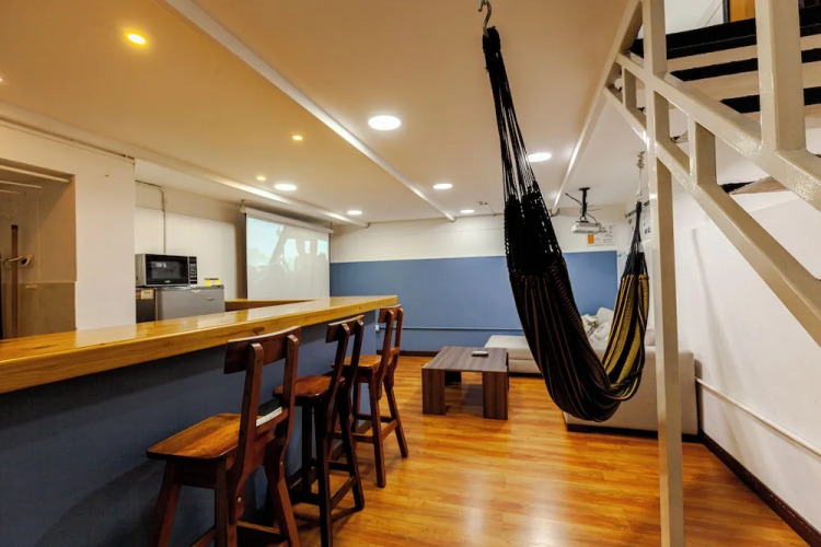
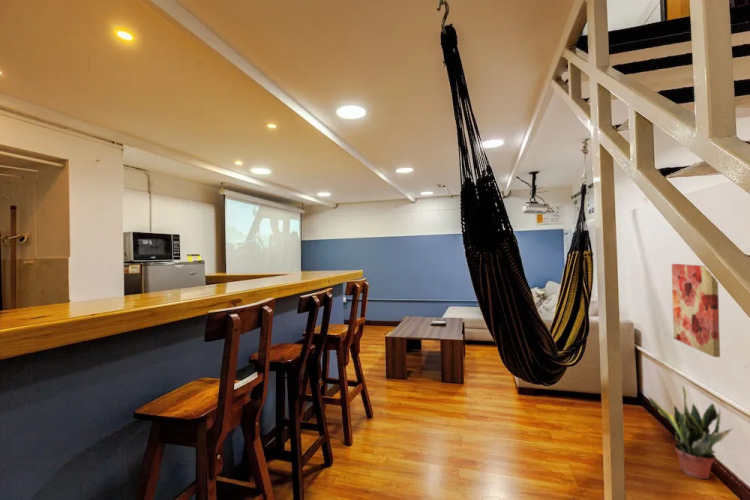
+ wall art [671,263,721,358]
+ potted plant [647,385,733,480]
